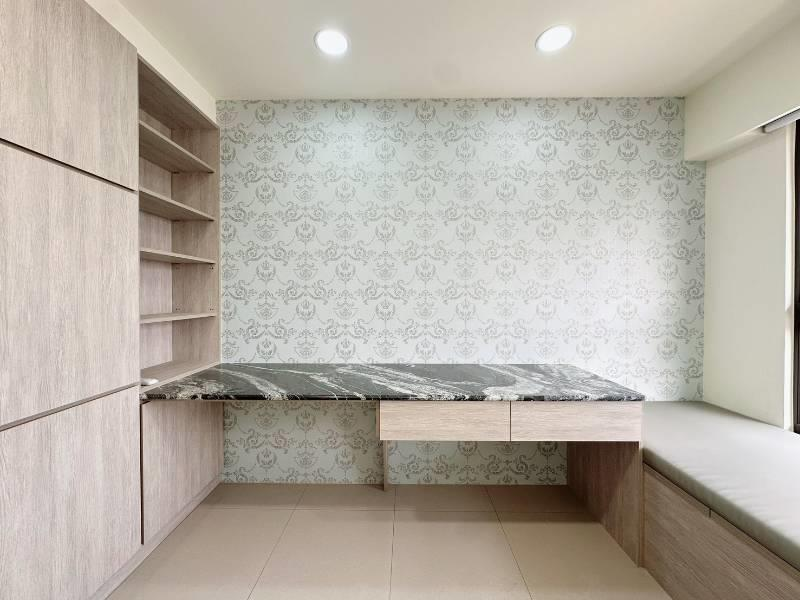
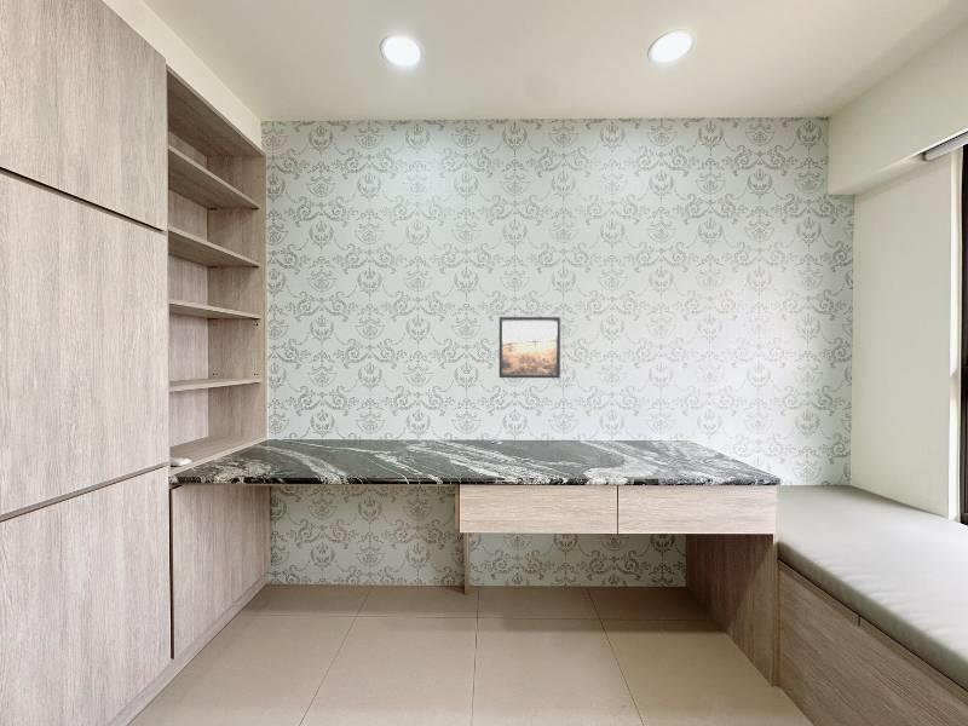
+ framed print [499,316,561,379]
